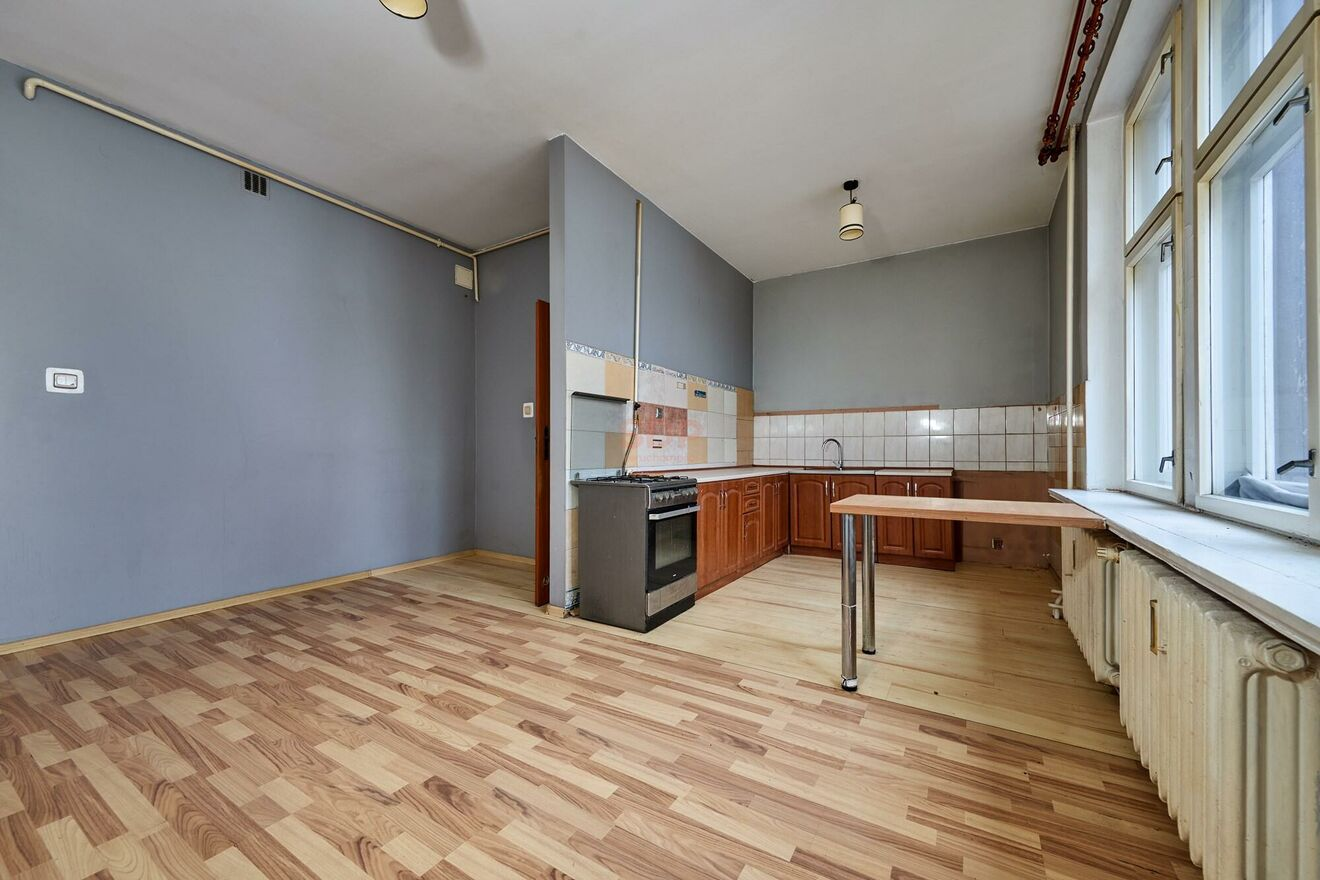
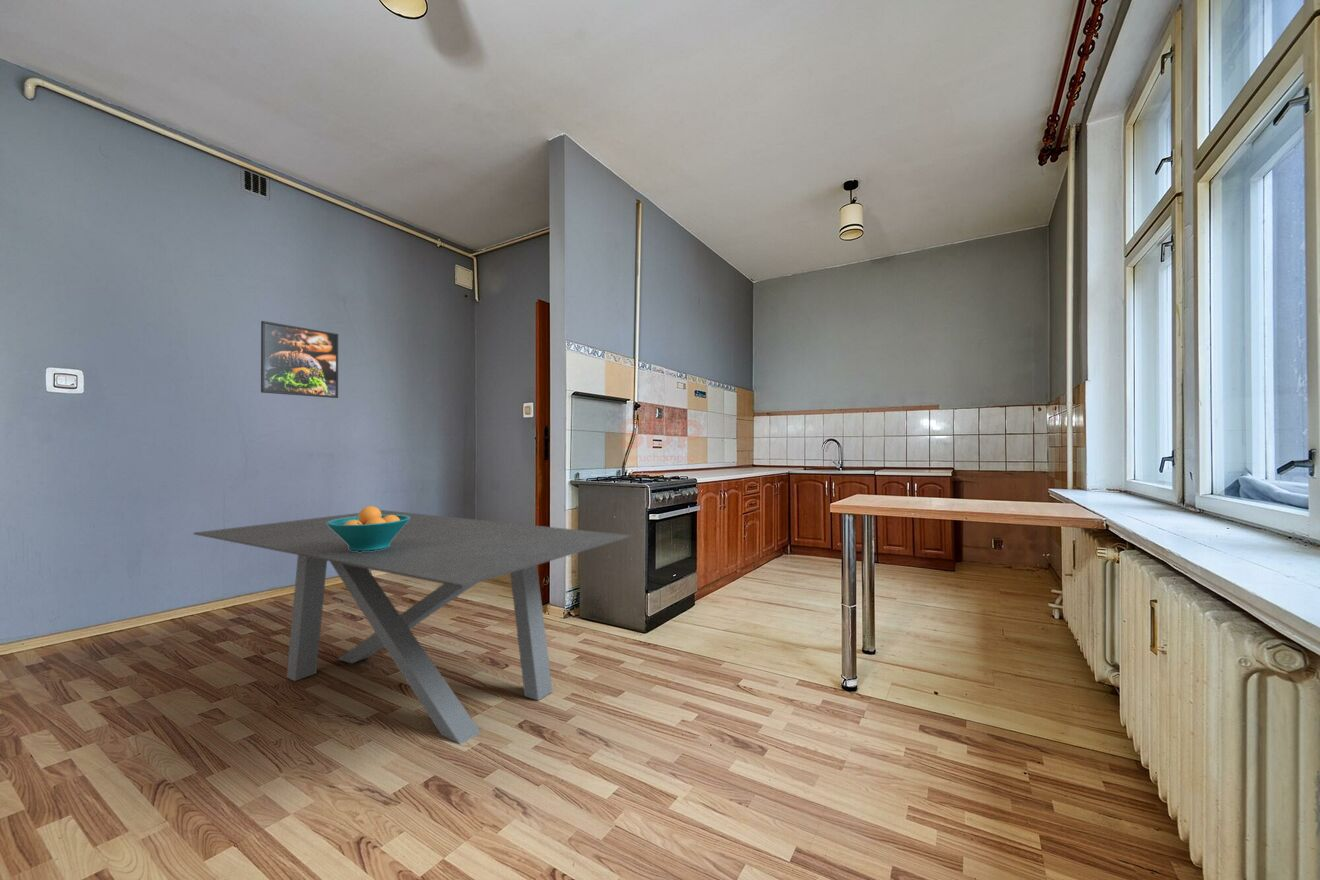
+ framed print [260,320,339,399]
+ fruit bowl [327,505,410,552]
+ dining table [192,509,632,745]
